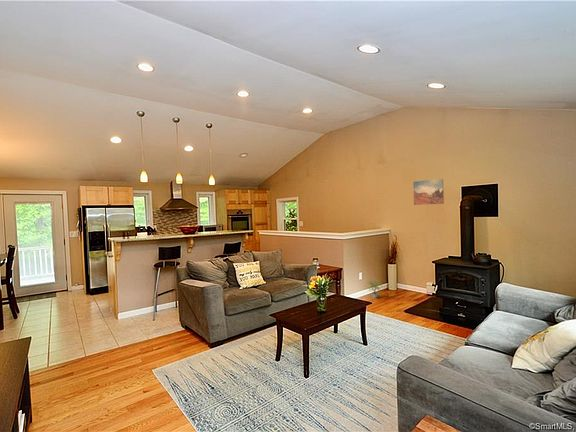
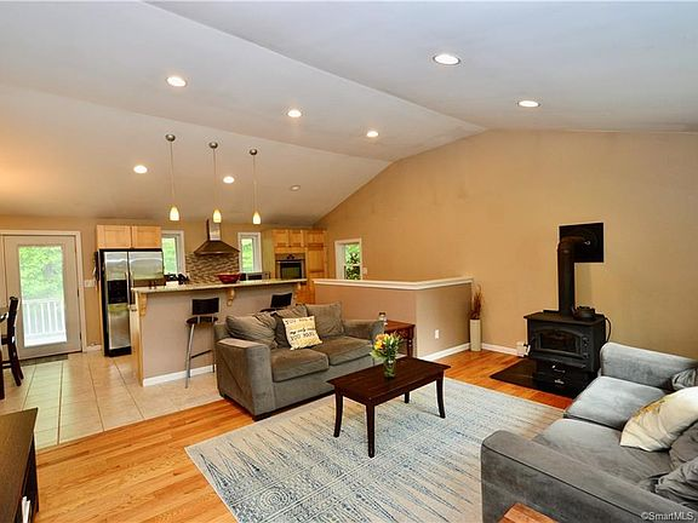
- potted plant [365,279,383,299]
- wall art [412,178,445,206]
